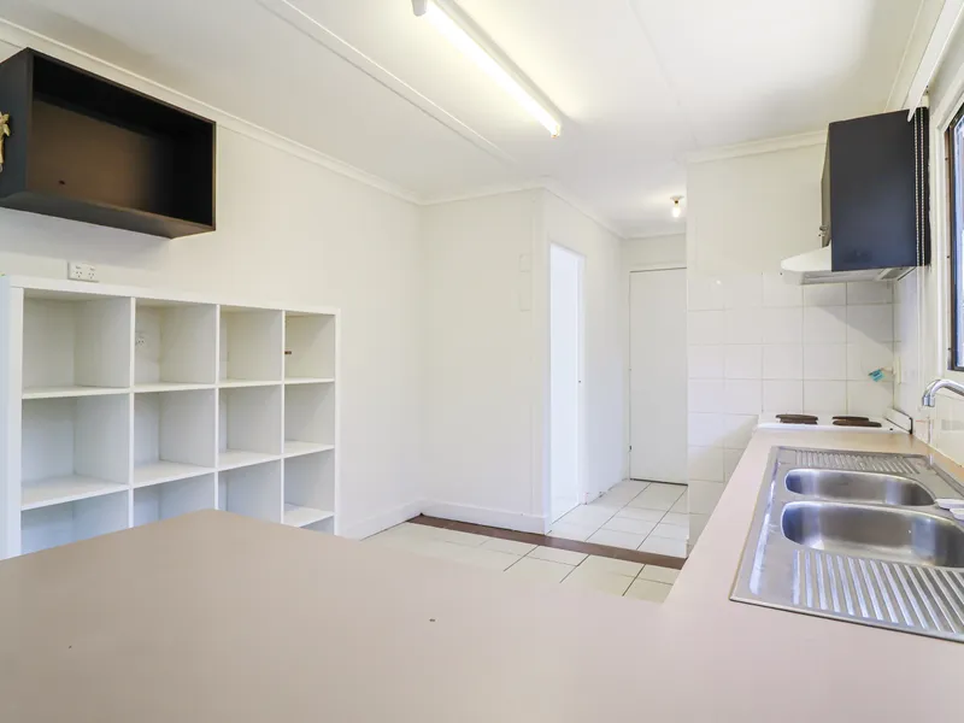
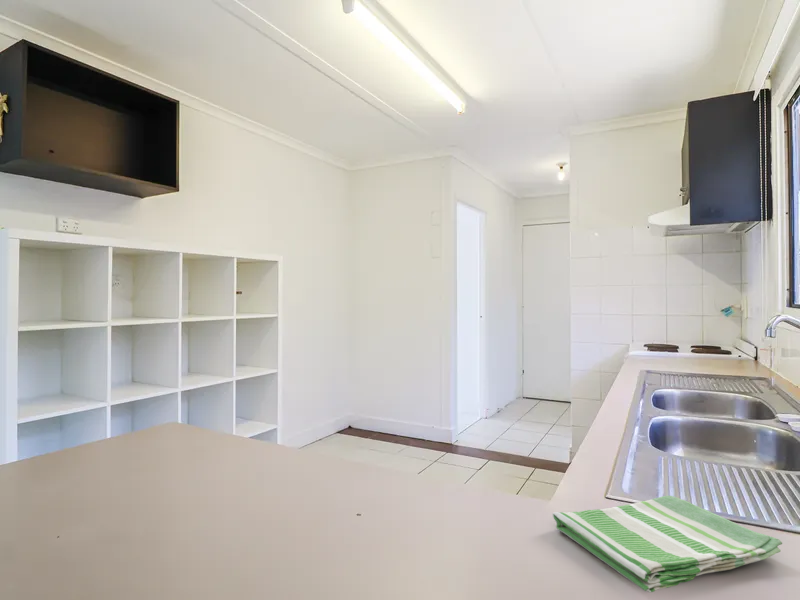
+ dish towel [552,495,783,593]
